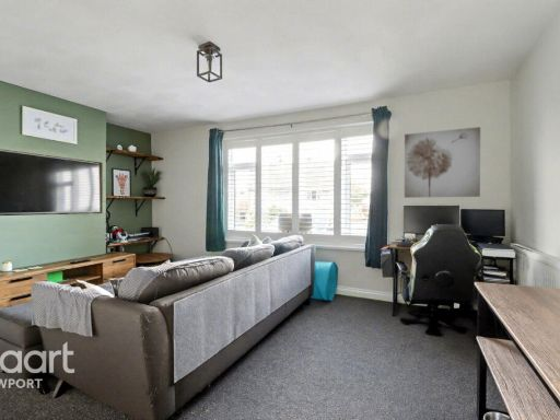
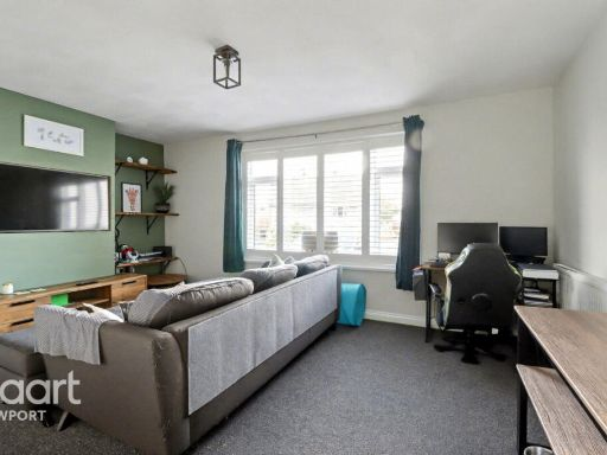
- wall art [404,126,481,199]
